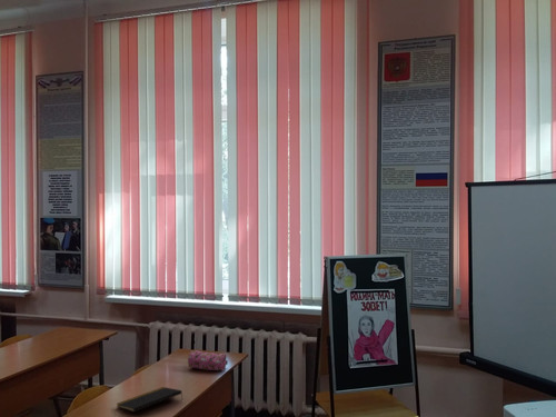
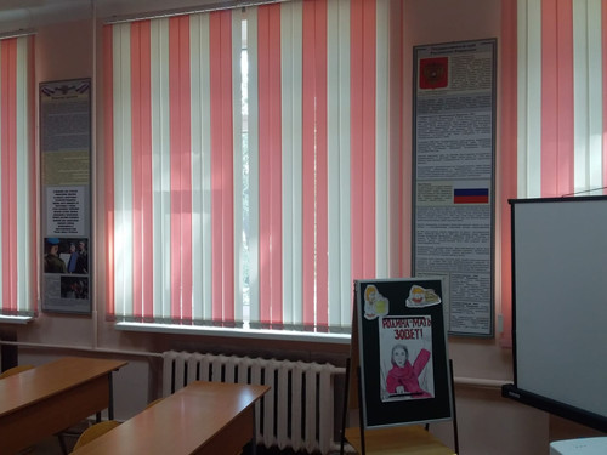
- pencil case [187,349,229,371]
- notepad [116,386,183,413]
